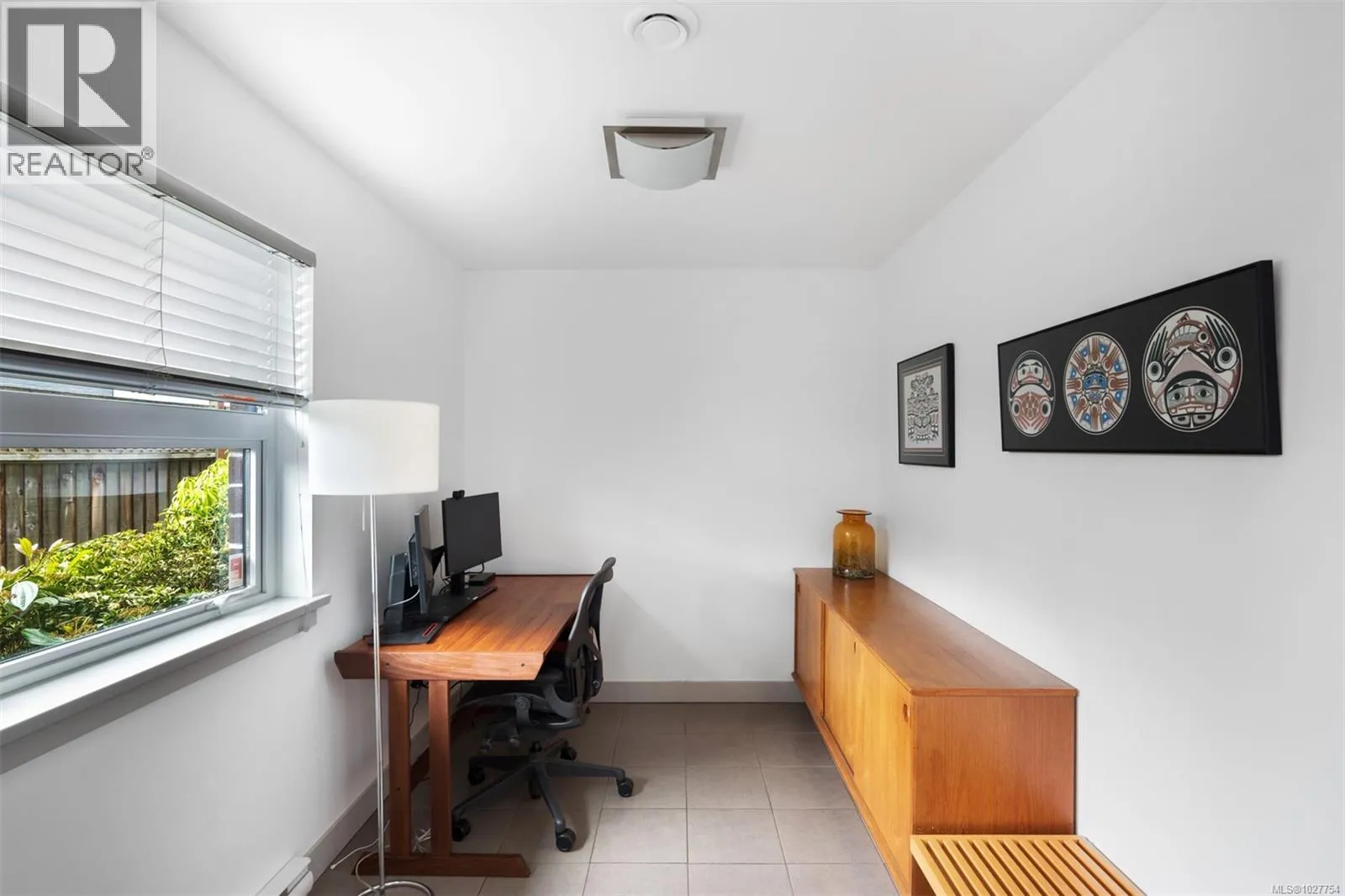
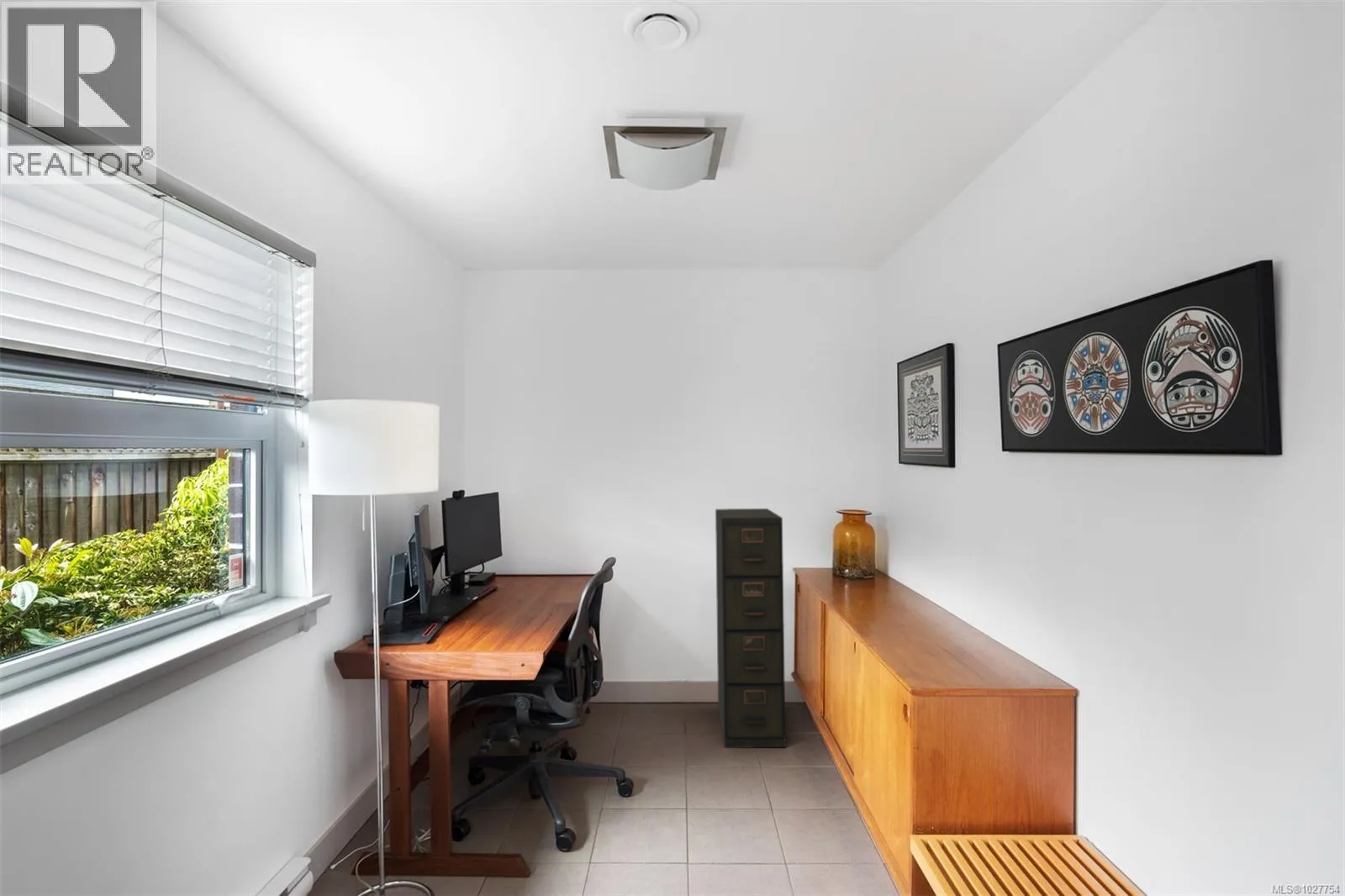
+ filing cabinet [715,508,787,749]
